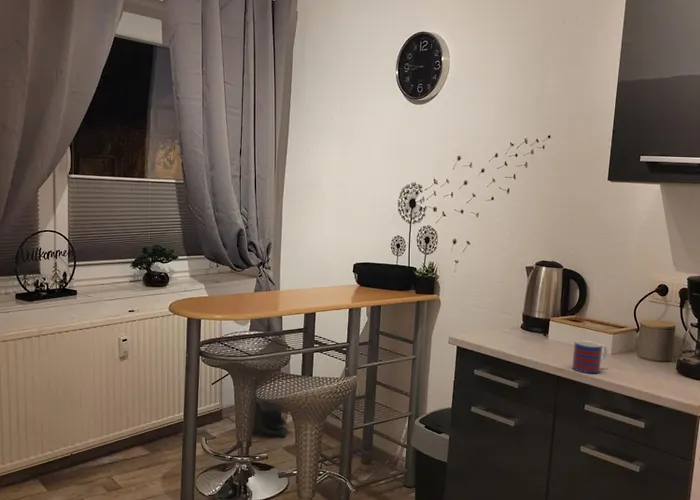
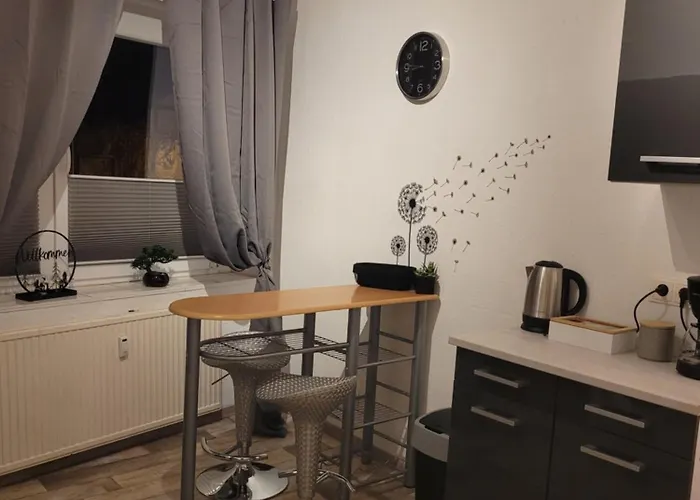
- mug [571,340,608,374]
